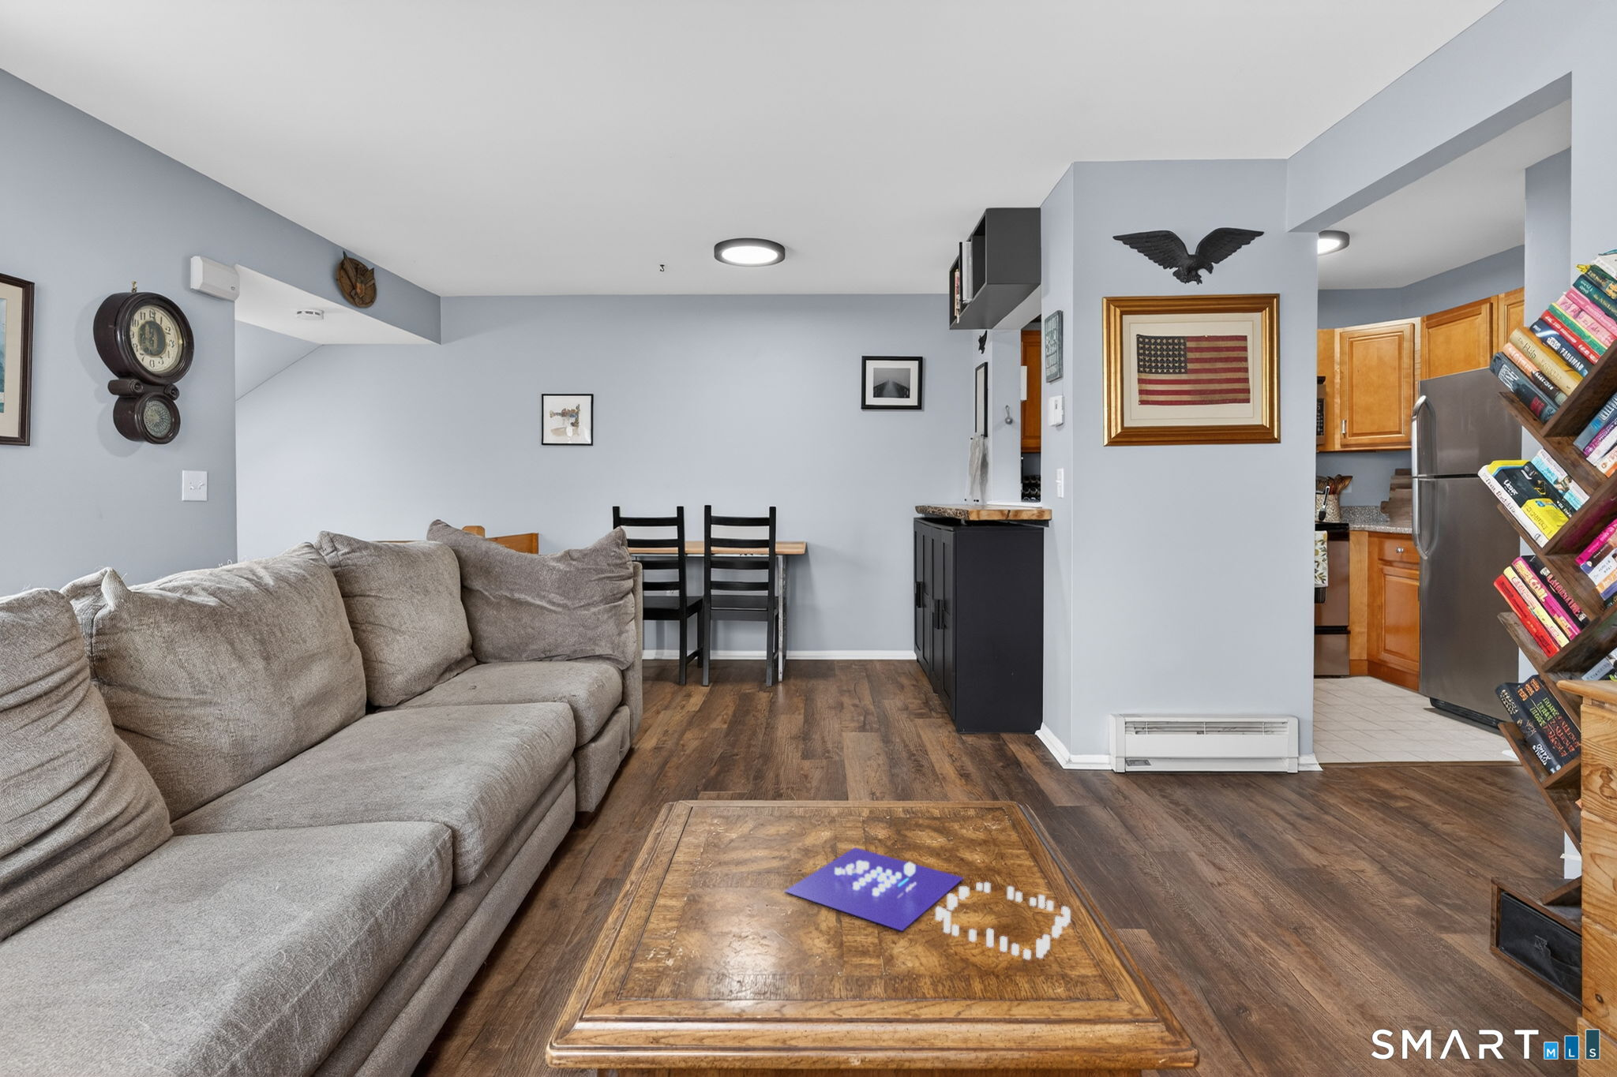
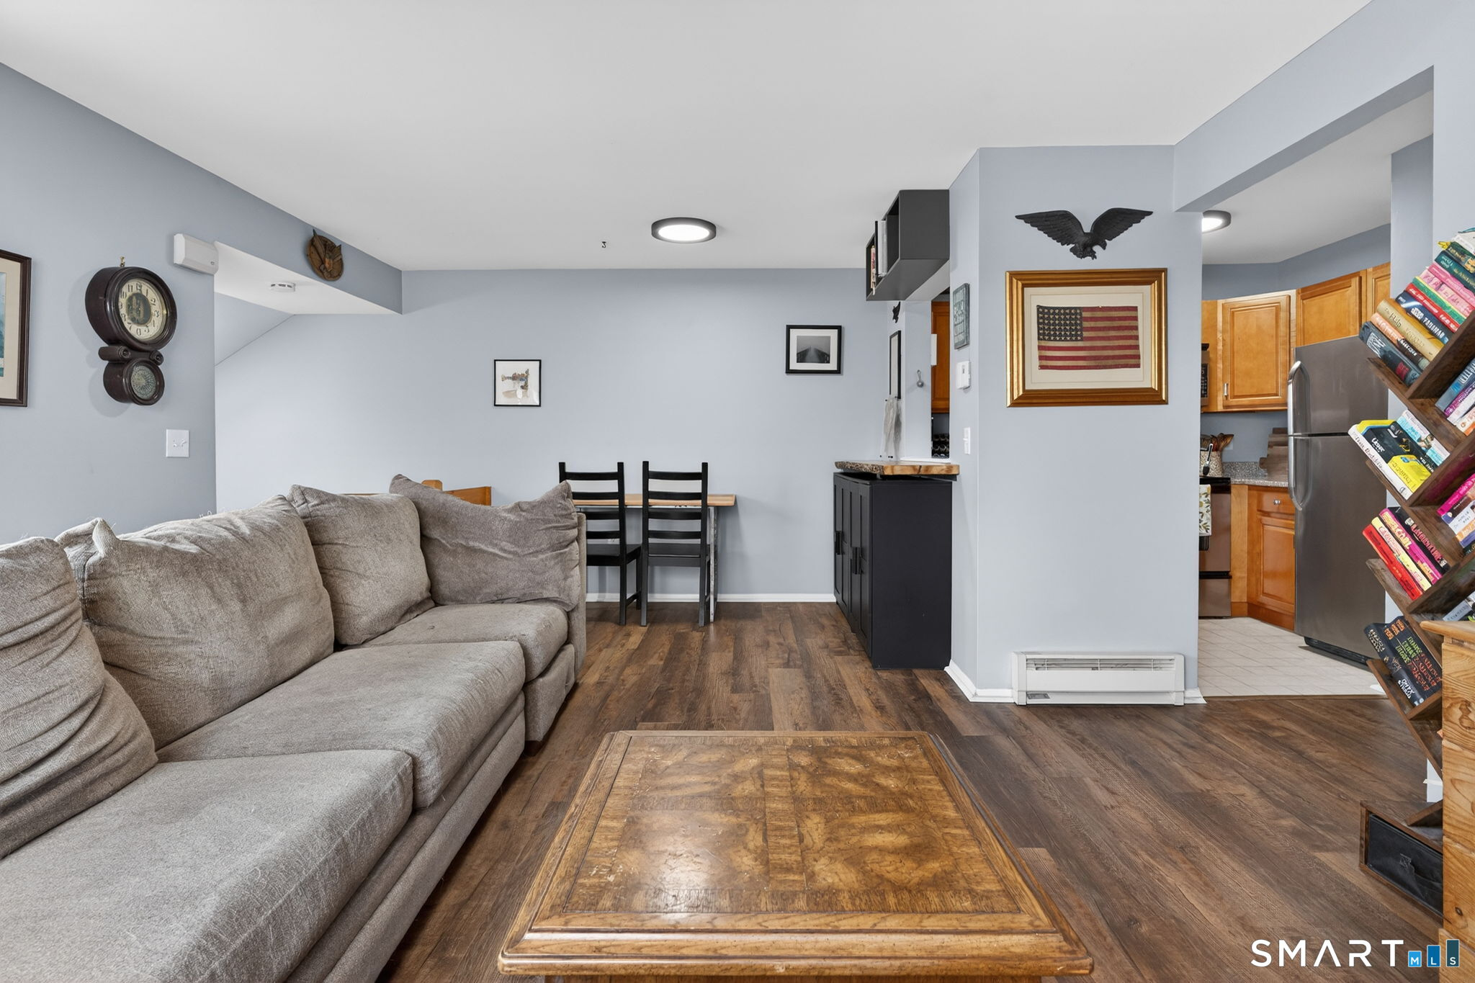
- board game [783,846,1071,960]
